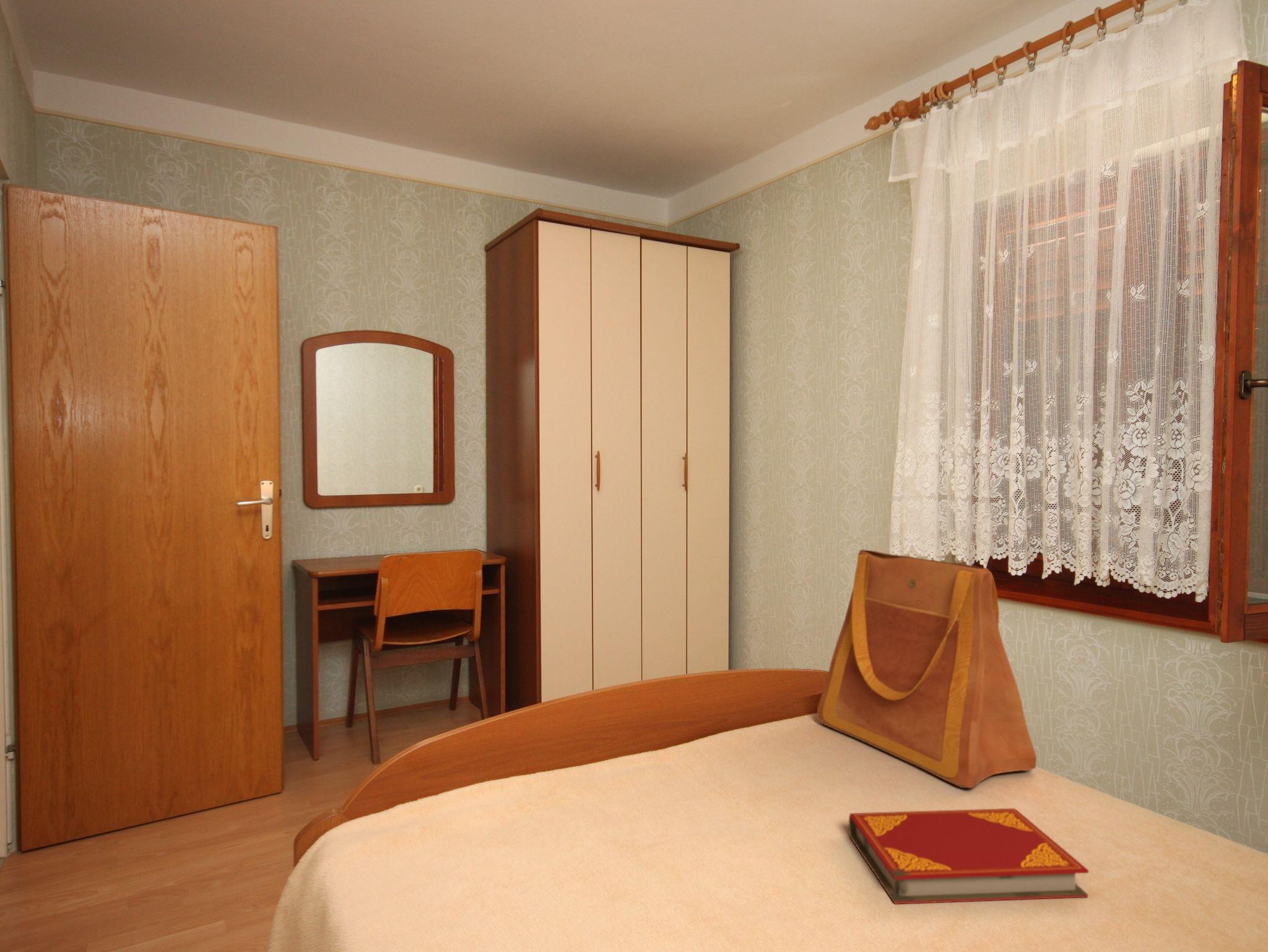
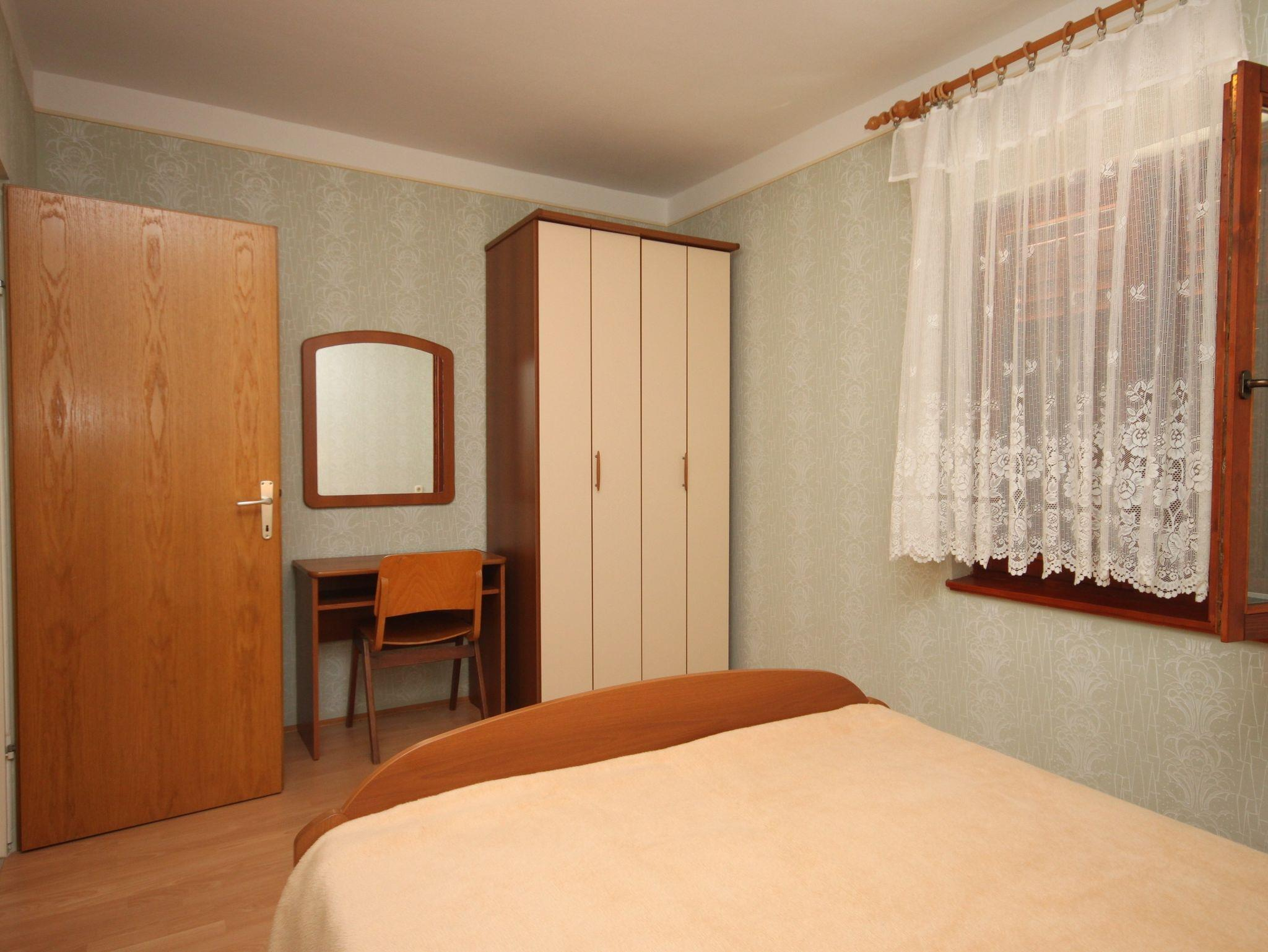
- hardback book [848,808,1090,905]
- tote bag [816,549,1037,789]
